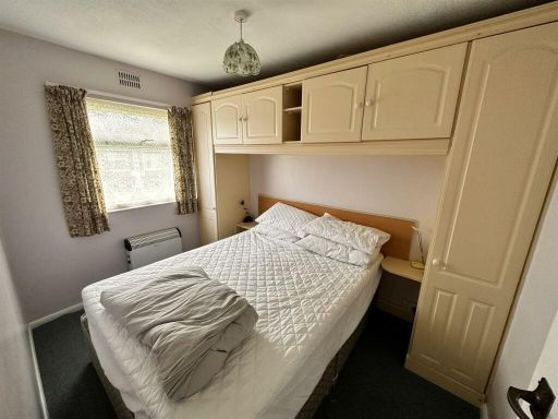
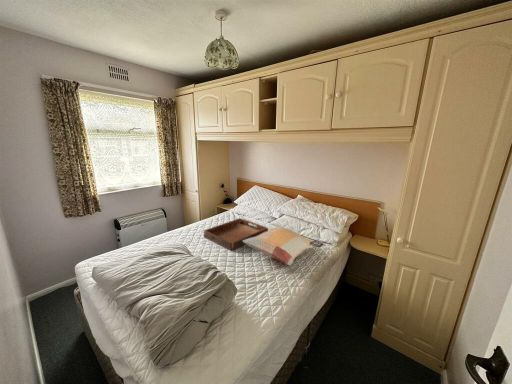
+ serving tray [203,217,269,251]
+ decorative pillow [243,226,325,267]
